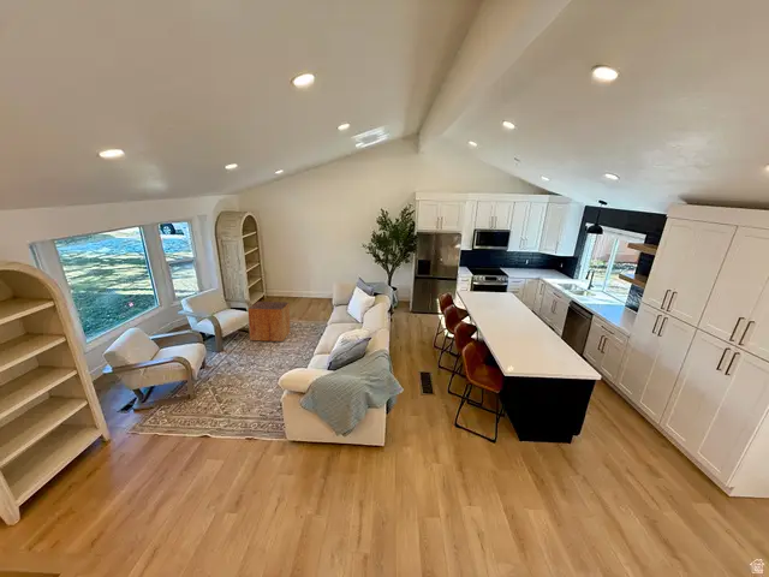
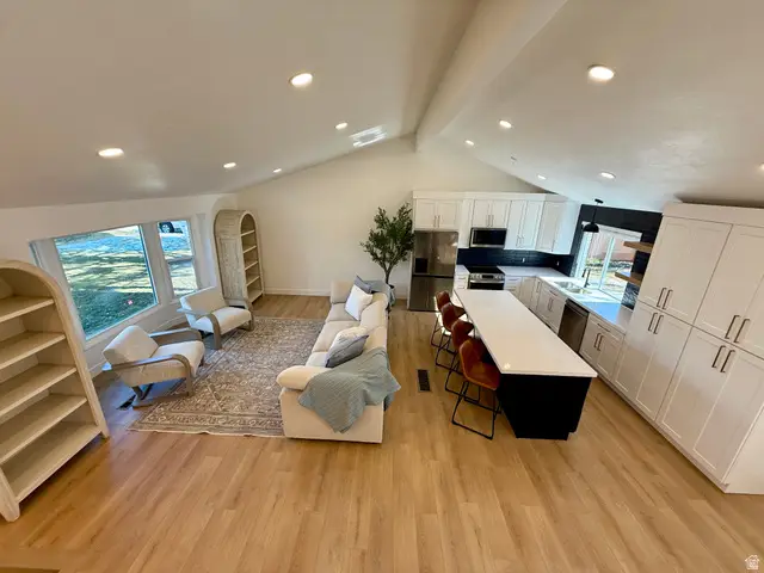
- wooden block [248,301,291,343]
